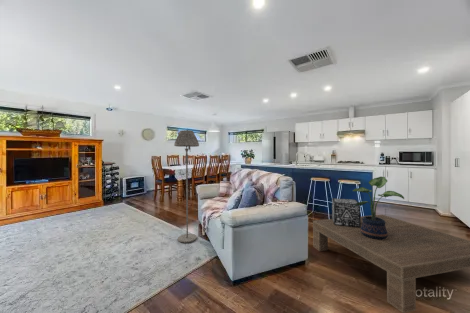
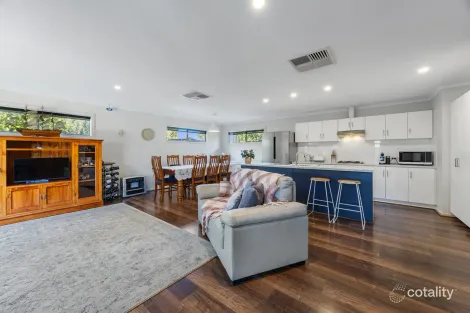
- coffee table [312,214,470,313]
- decorative box [331,197,361,228]
- floor lamp [173,129,200,244]
- potted plant [352,176,405,240]
